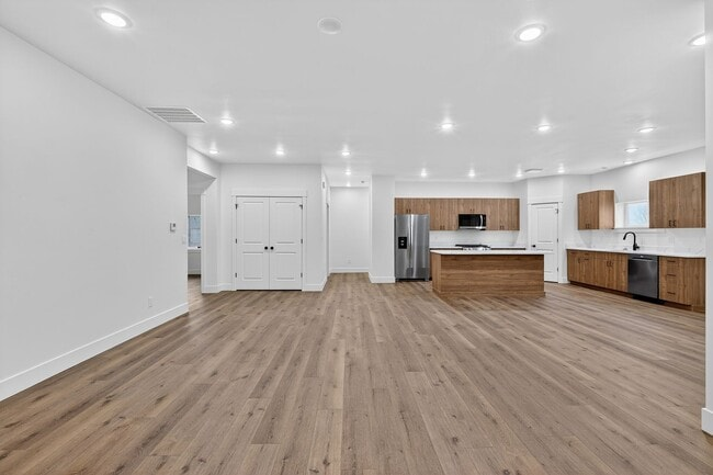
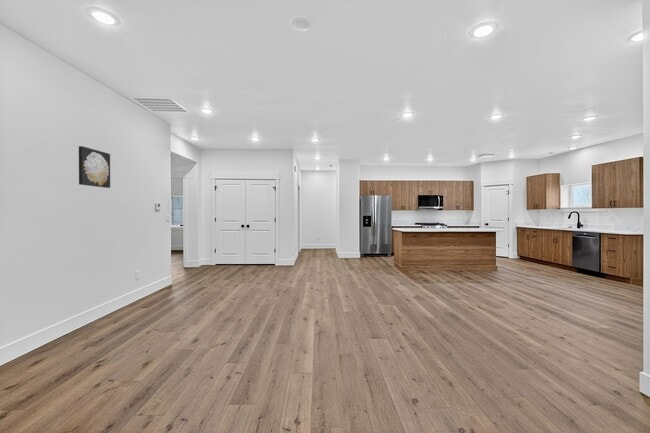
+ wall art [78,145,111,189]
